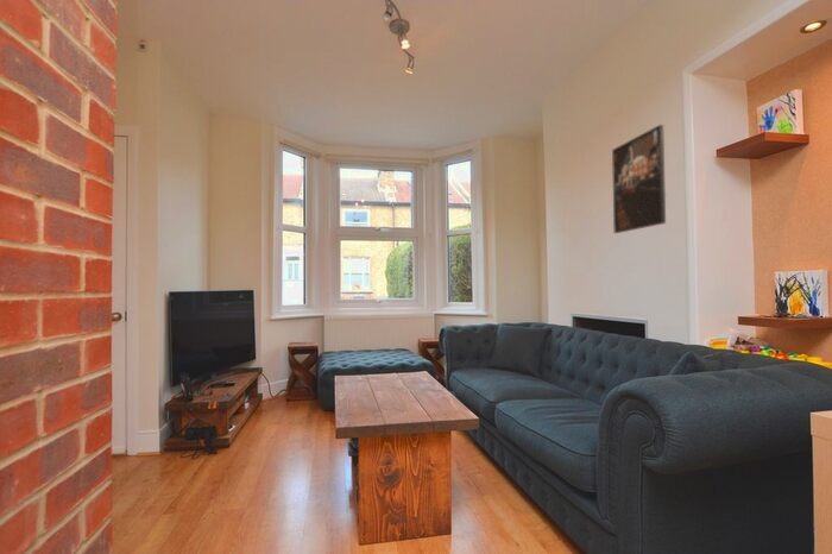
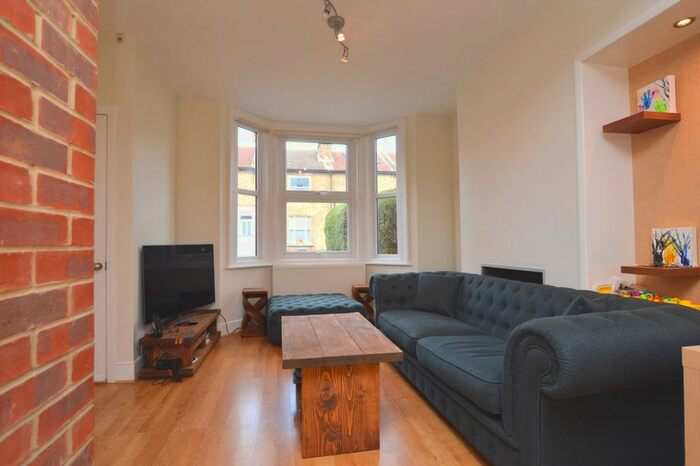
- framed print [611,124,667,234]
